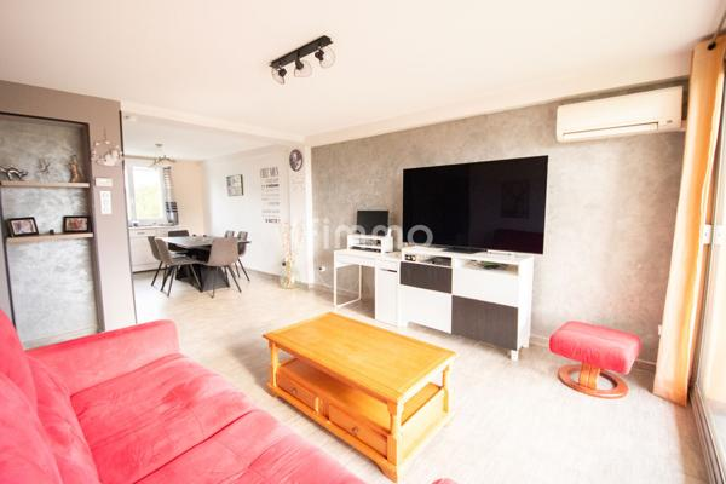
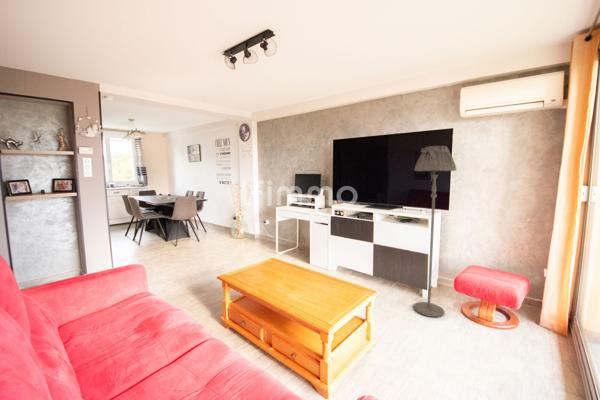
+ floor lamp [413,145,458,318]
